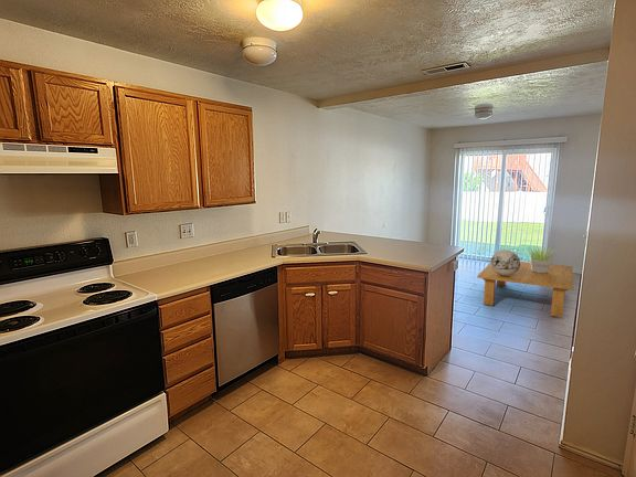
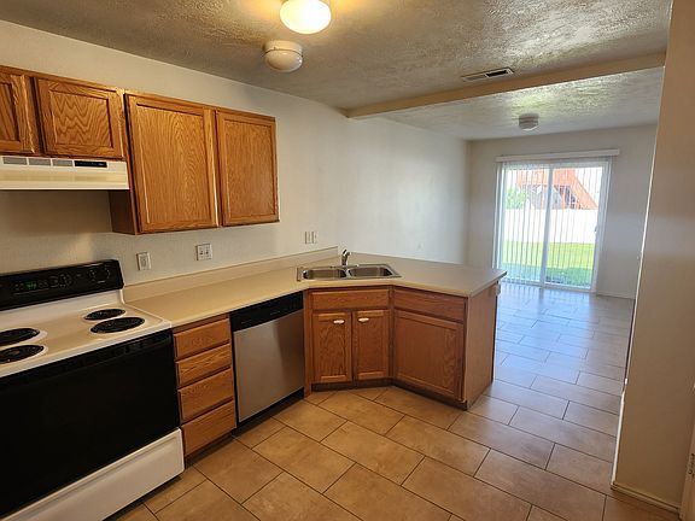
- potted plant [528,245,559,273]
- decorative sphere [489,248,521,276]
- coffee table [476,261,575,318]
